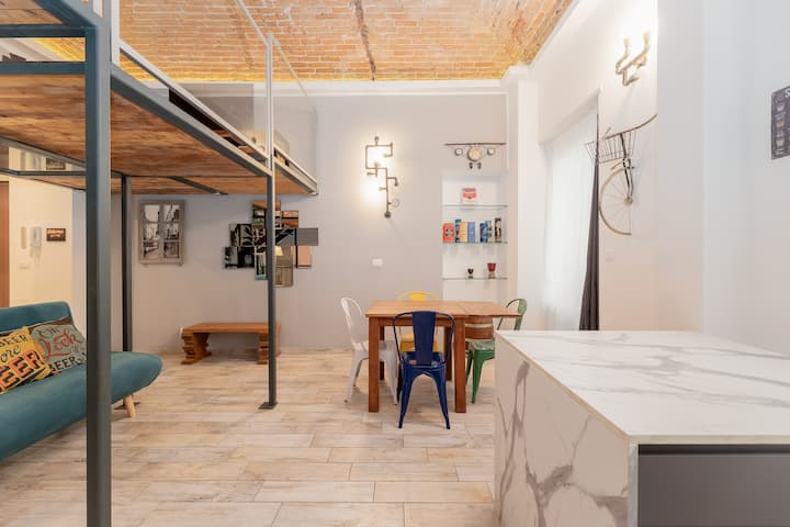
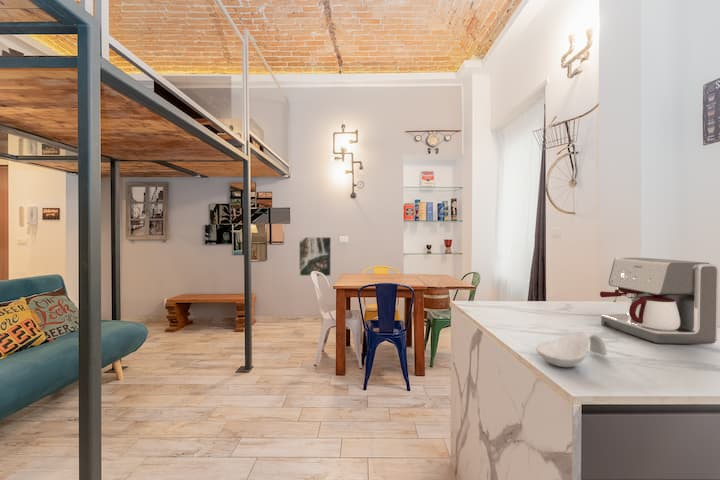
+ coffee maker [599,257,720,345]
+ spoon rest [535,330,608,368]
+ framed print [298,236,332,277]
